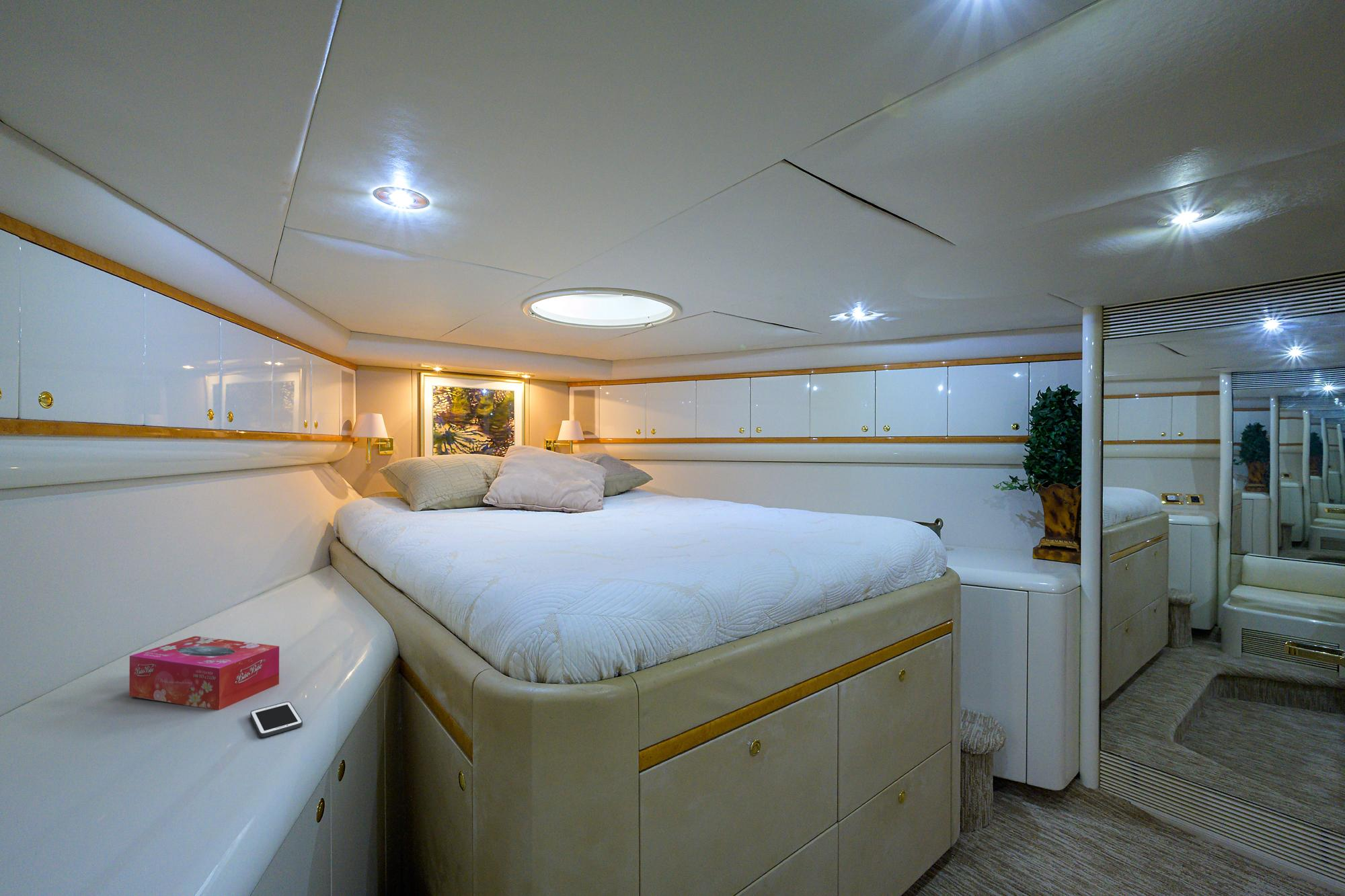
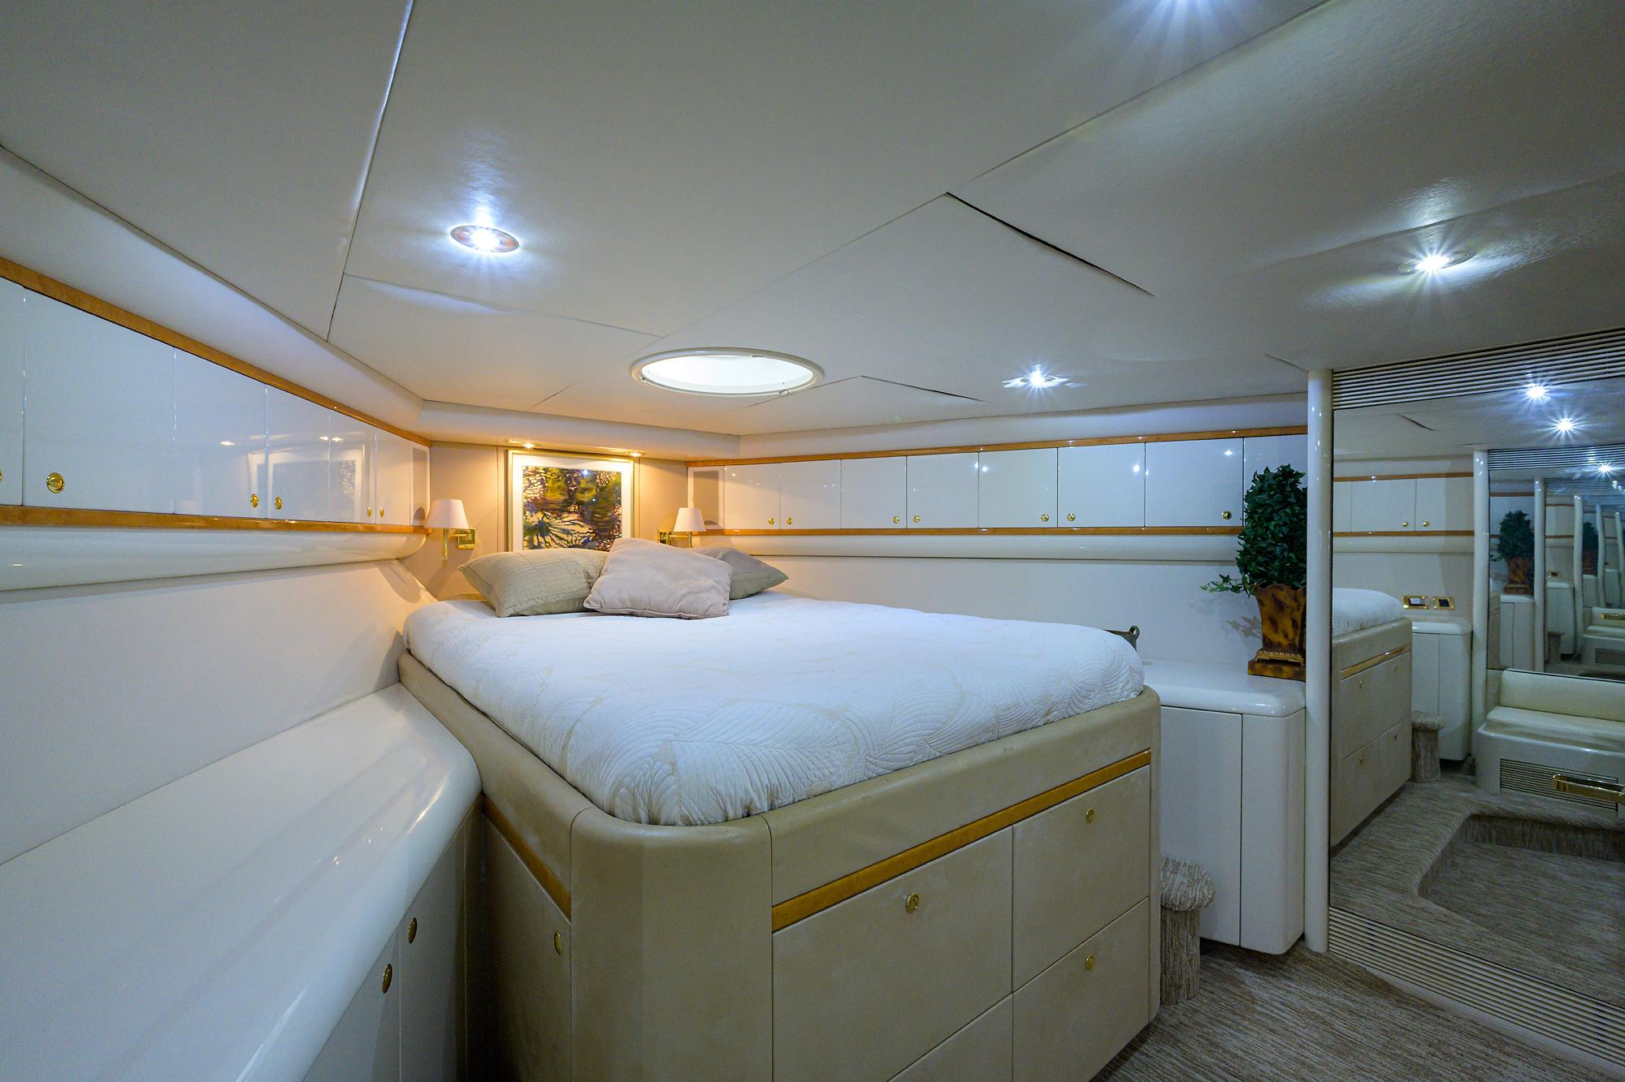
- cell phone [249,701,303,738]
- tissue box [128,635,280,710]
